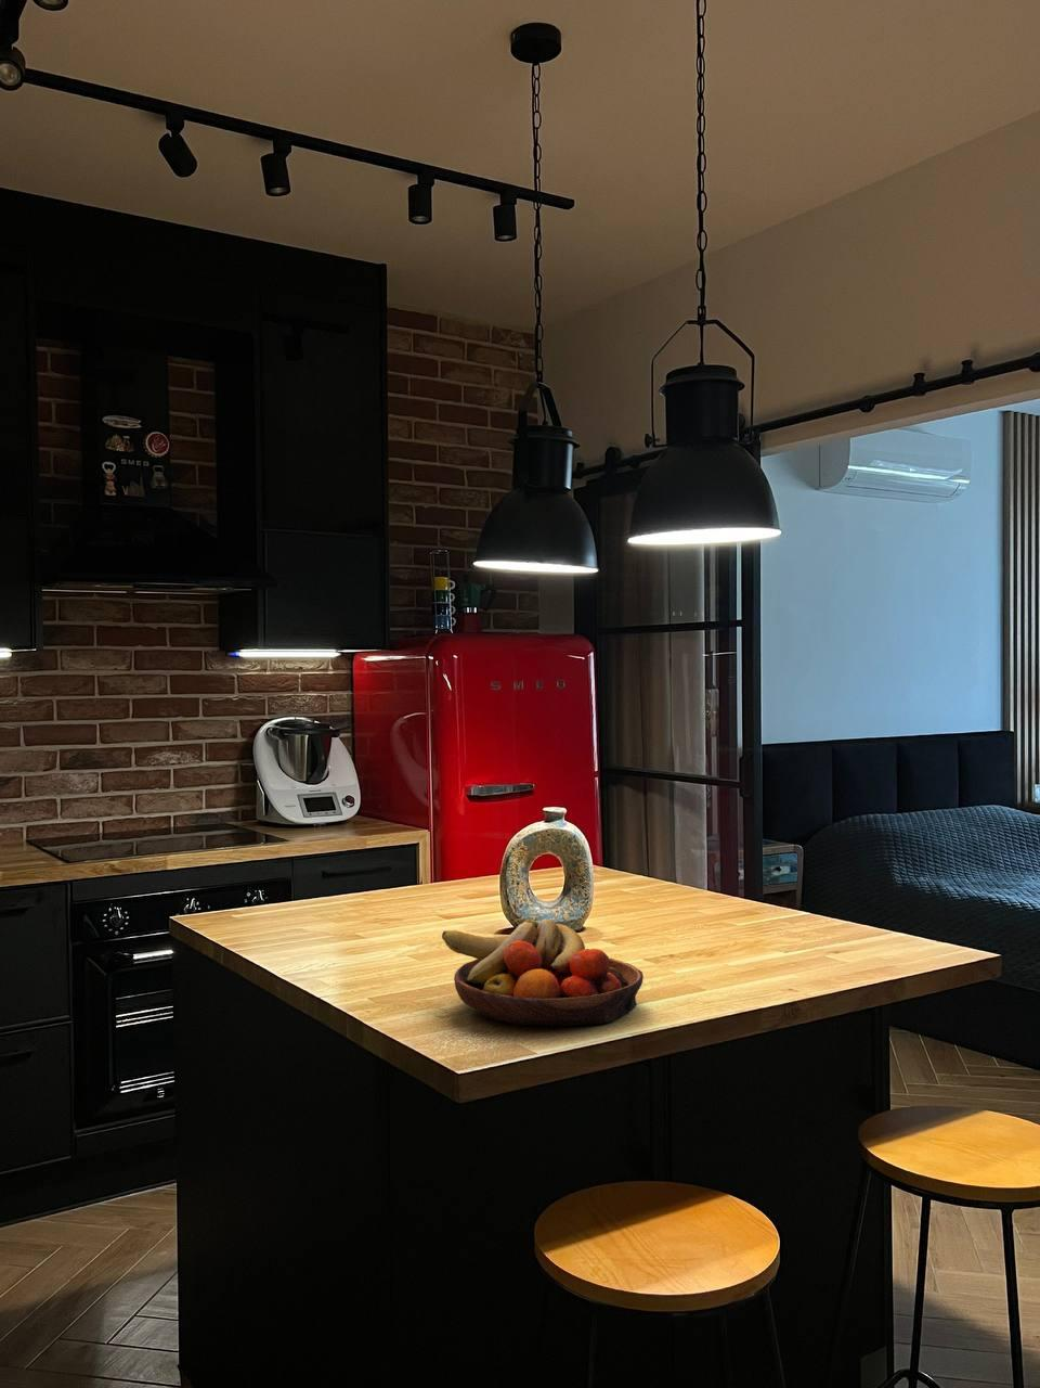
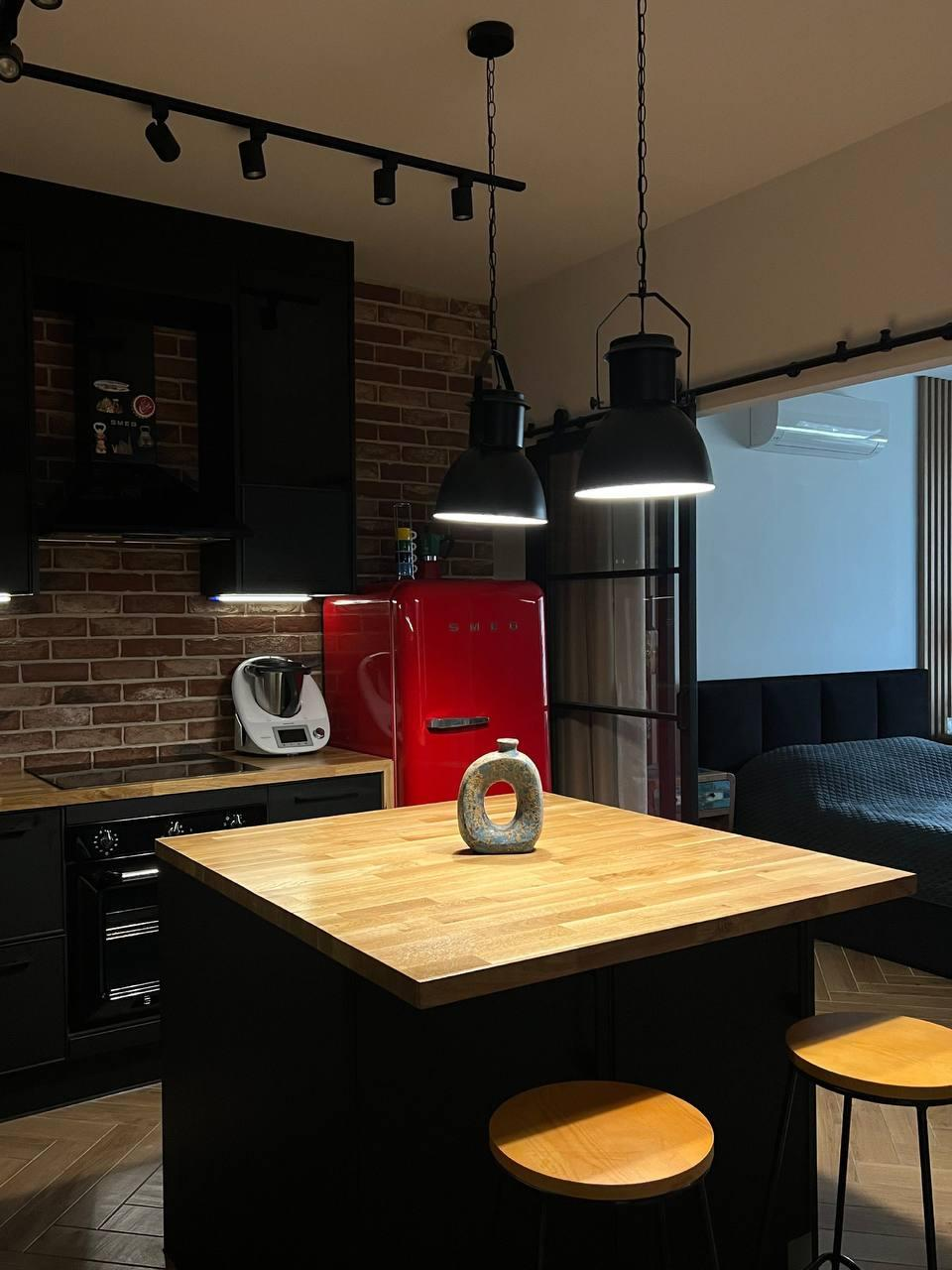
- fruit bowl [441,917,645,1027]
